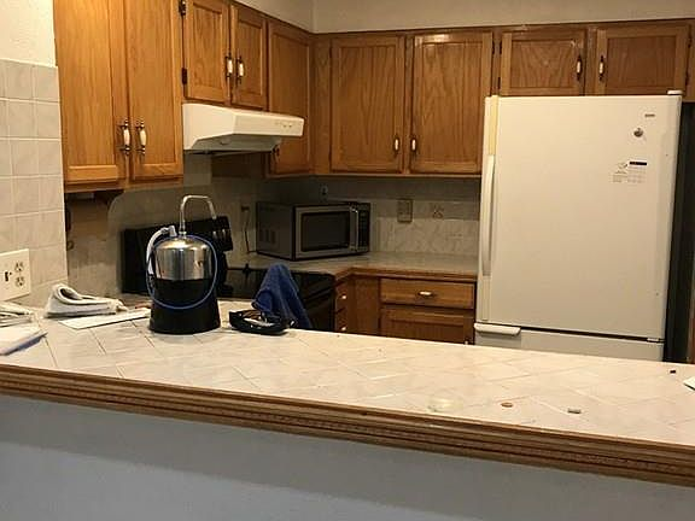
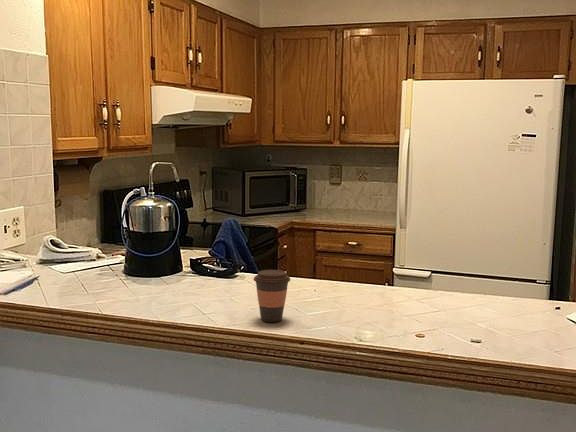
+ coffee cup [253,269,291,323]
